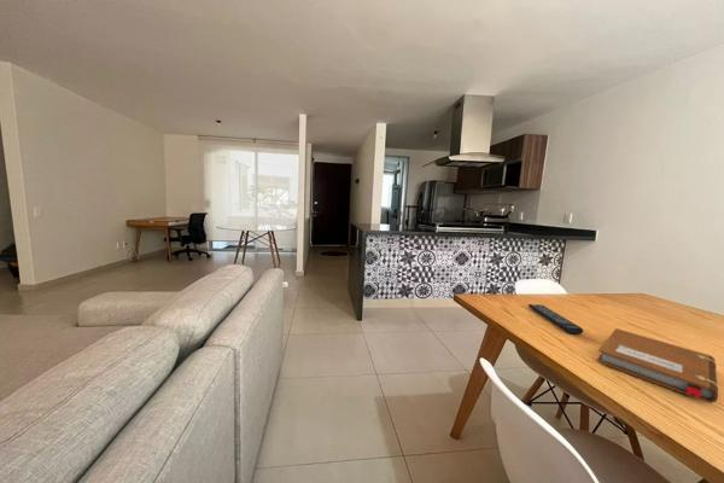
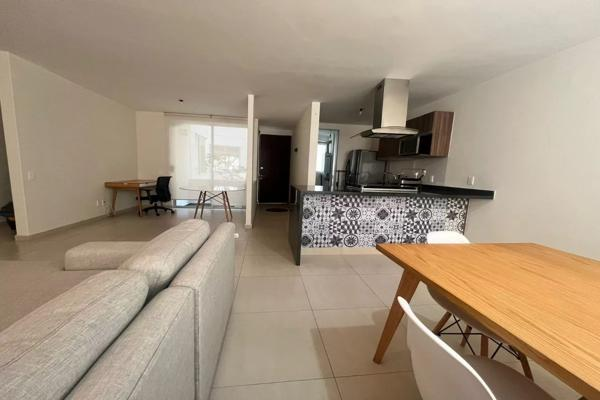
- remote control [527,303,584,336]
- notebook [596,327,719,405]
